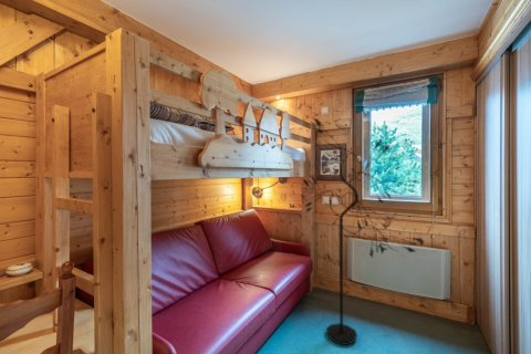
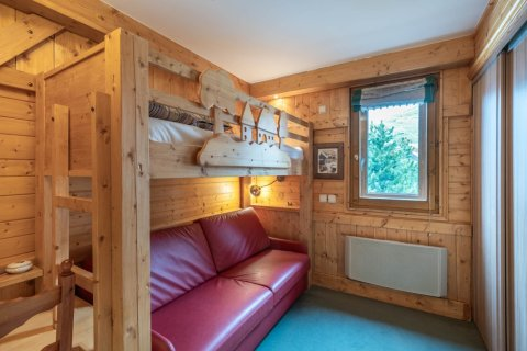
- floor lamp [300,116,426,346]
